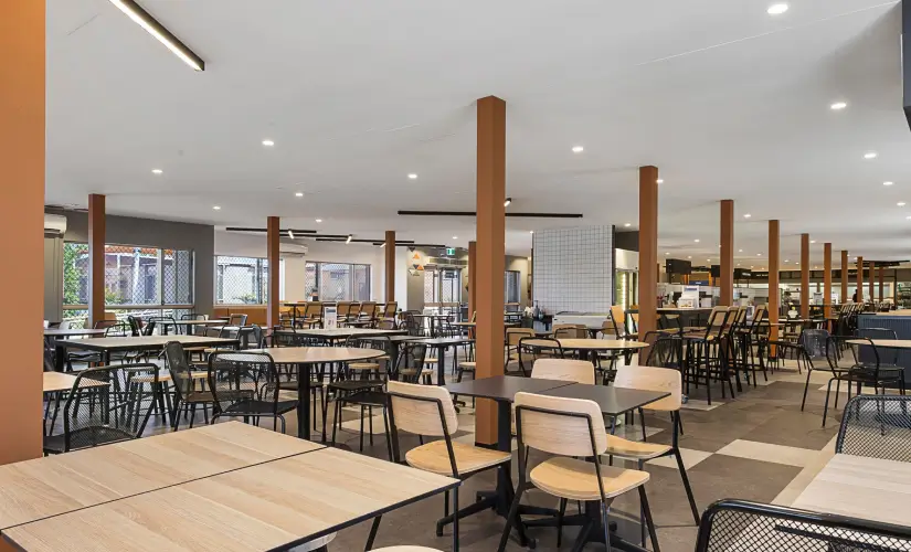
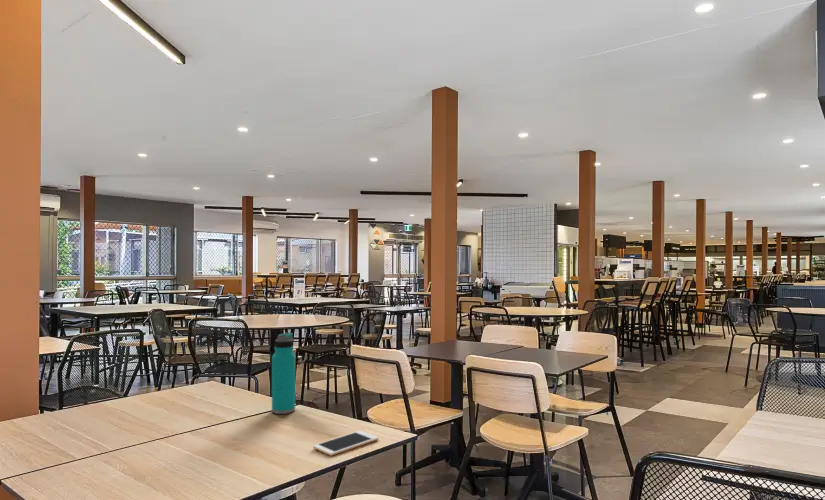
+ water bottle [271,332,296,415]
+ cell phone [312,430,379,457]
